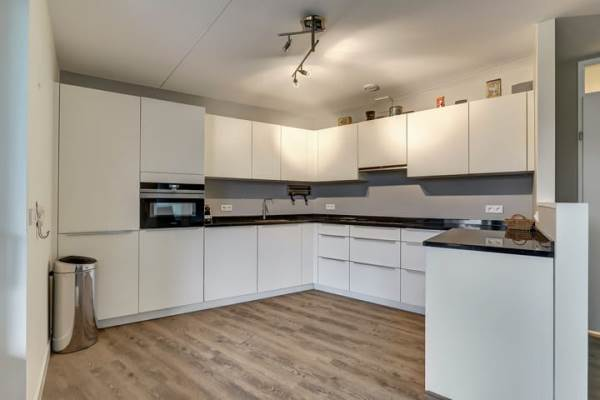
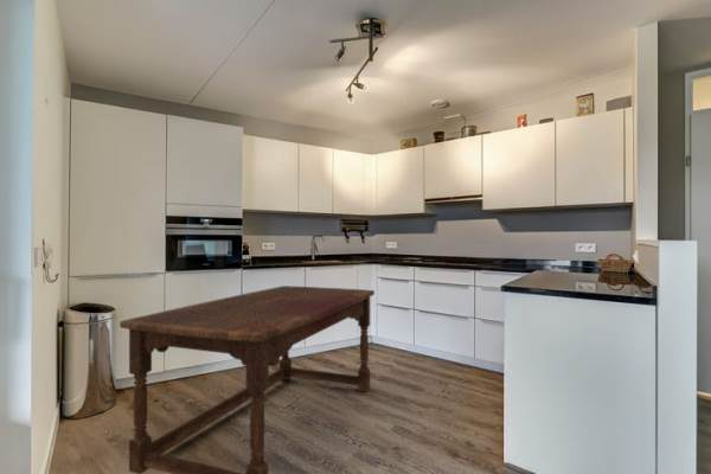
+ dining table [118,284,376,474]
